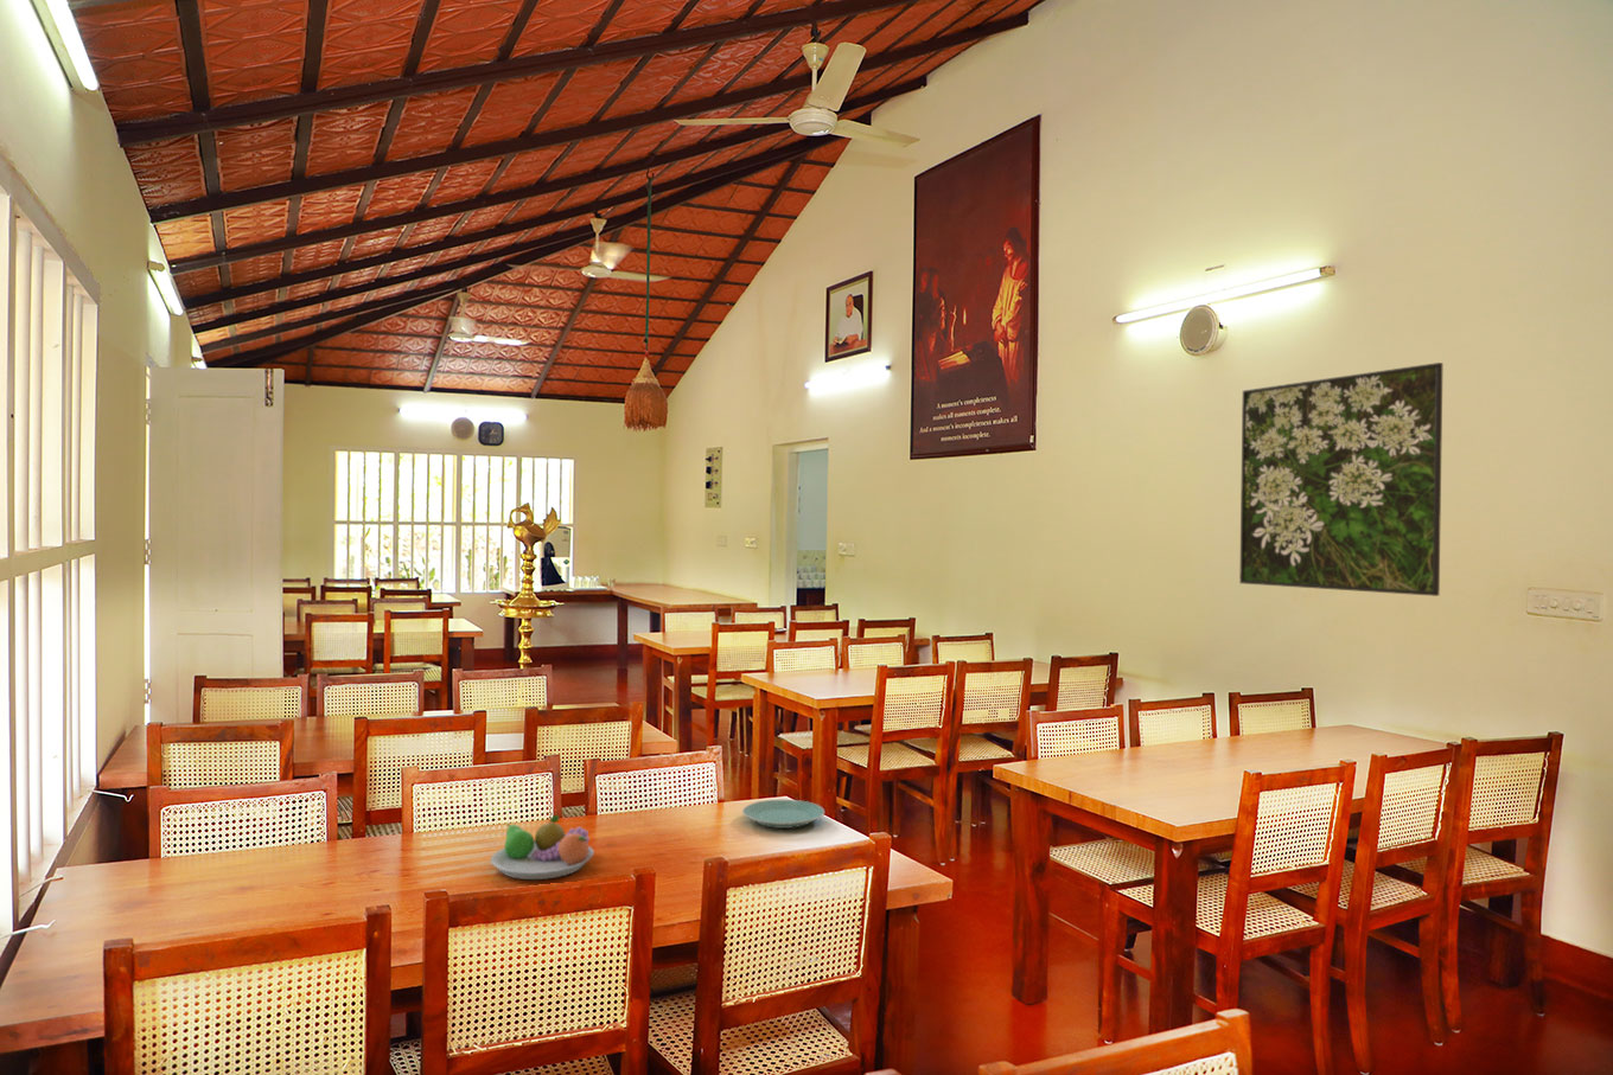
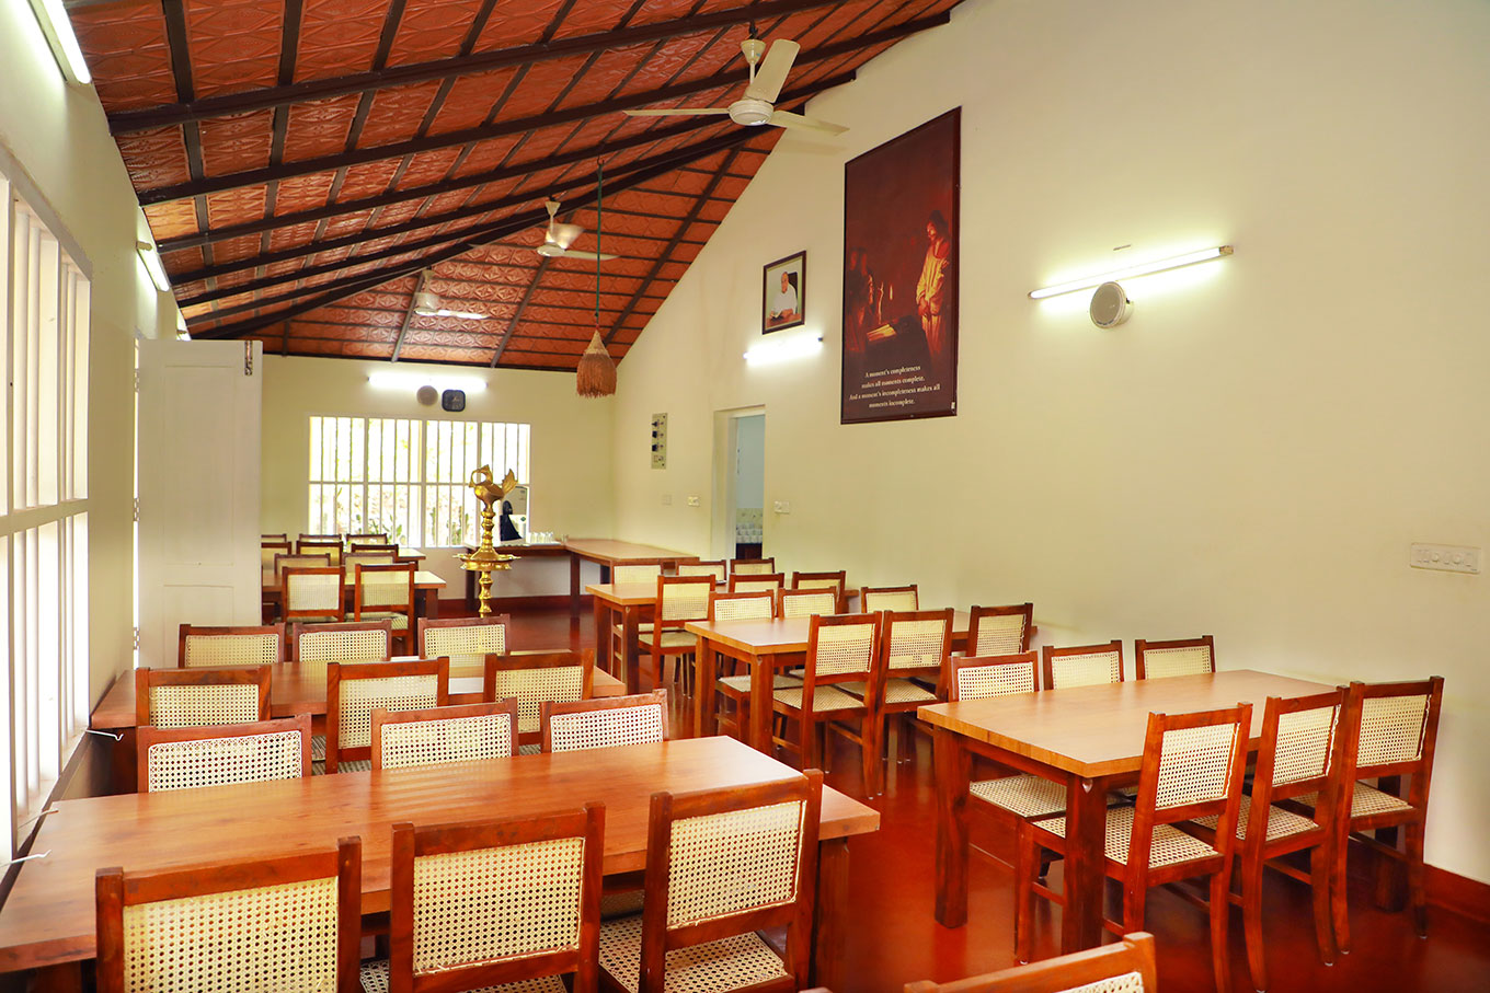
- plate [742,799,826,830]
- fruit bowl [488,815,595,881]
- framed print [1239,361,1445,597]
